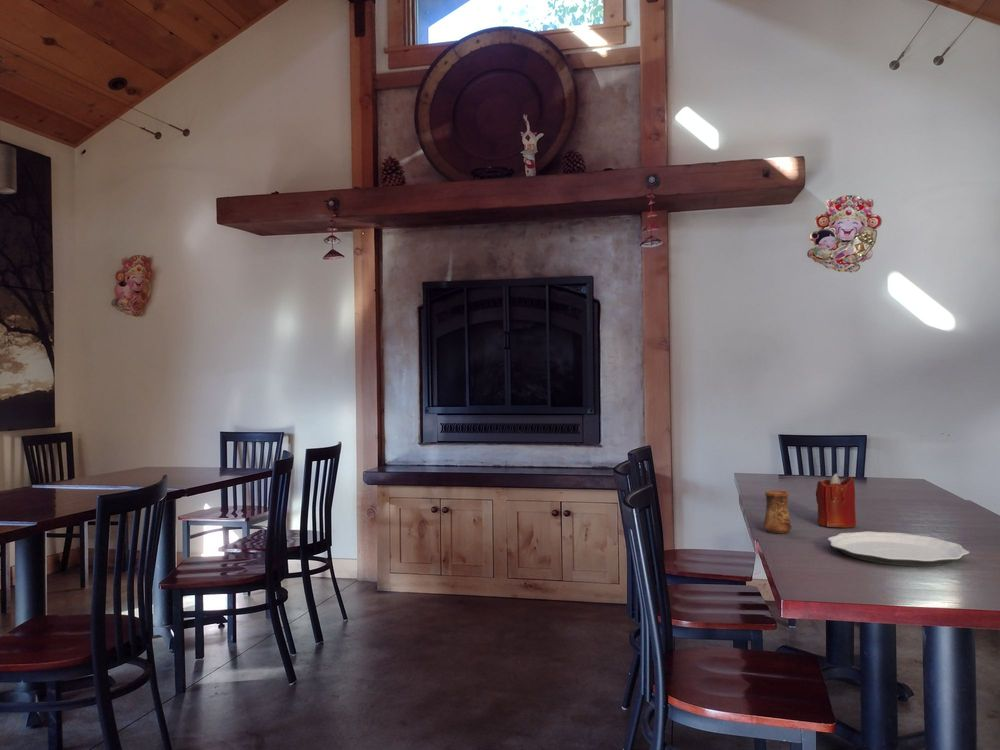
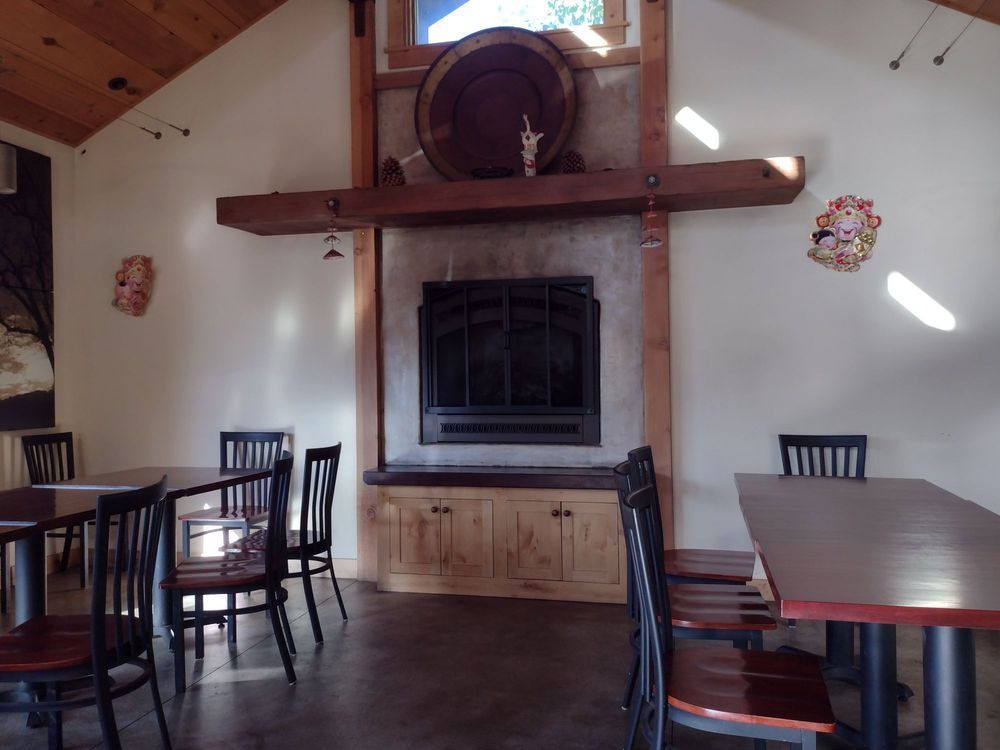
- plate [827,531,970,568]
- cup [762,490,793,534]
- candle [815,472,857,528]
